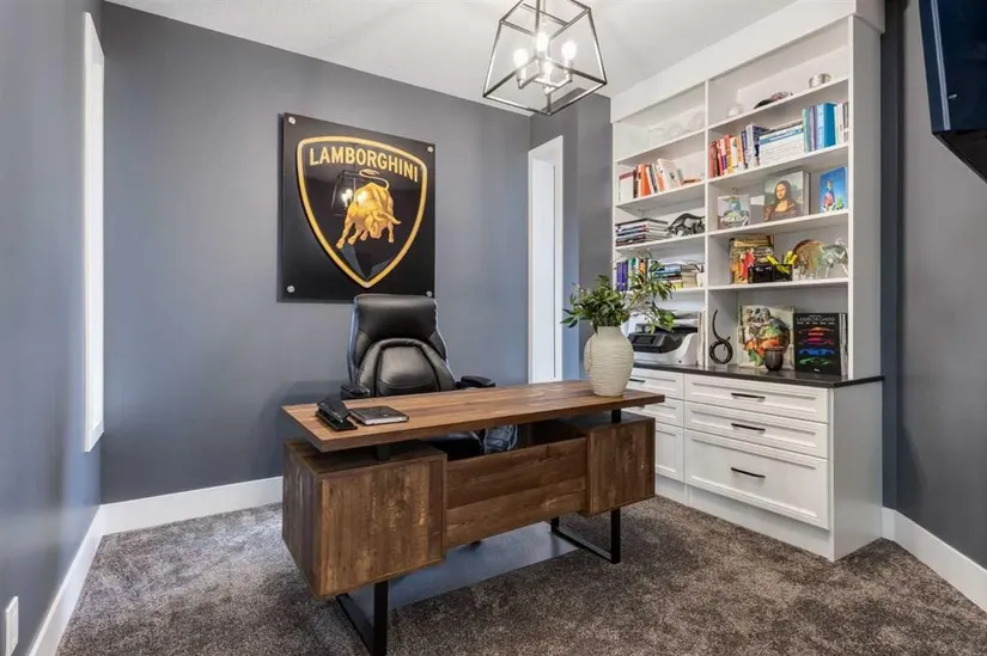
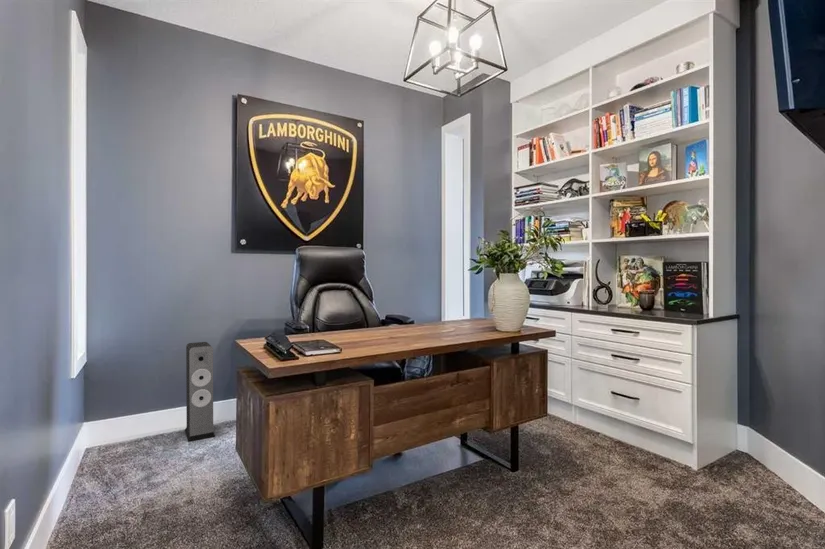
+ speaker [184,341,216,443]
